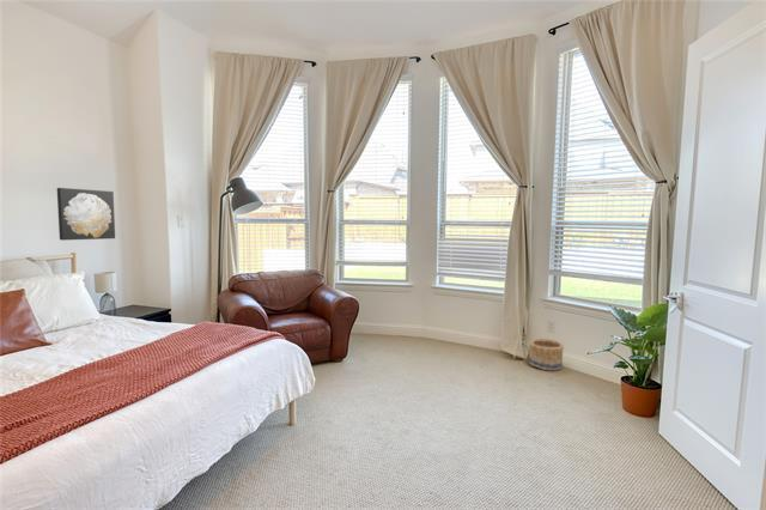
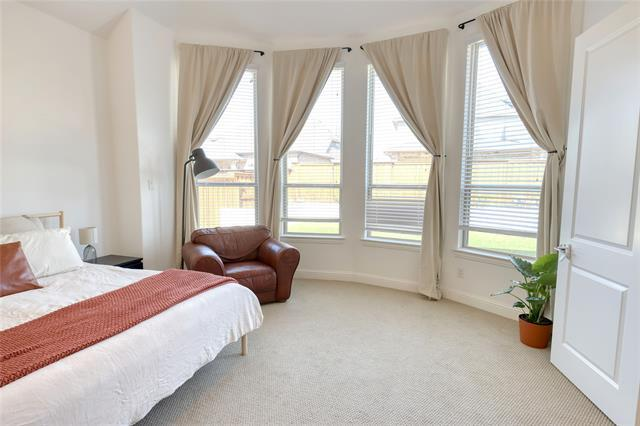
- basket [528,338,565,371]
- wall art [56,187,116,242]
